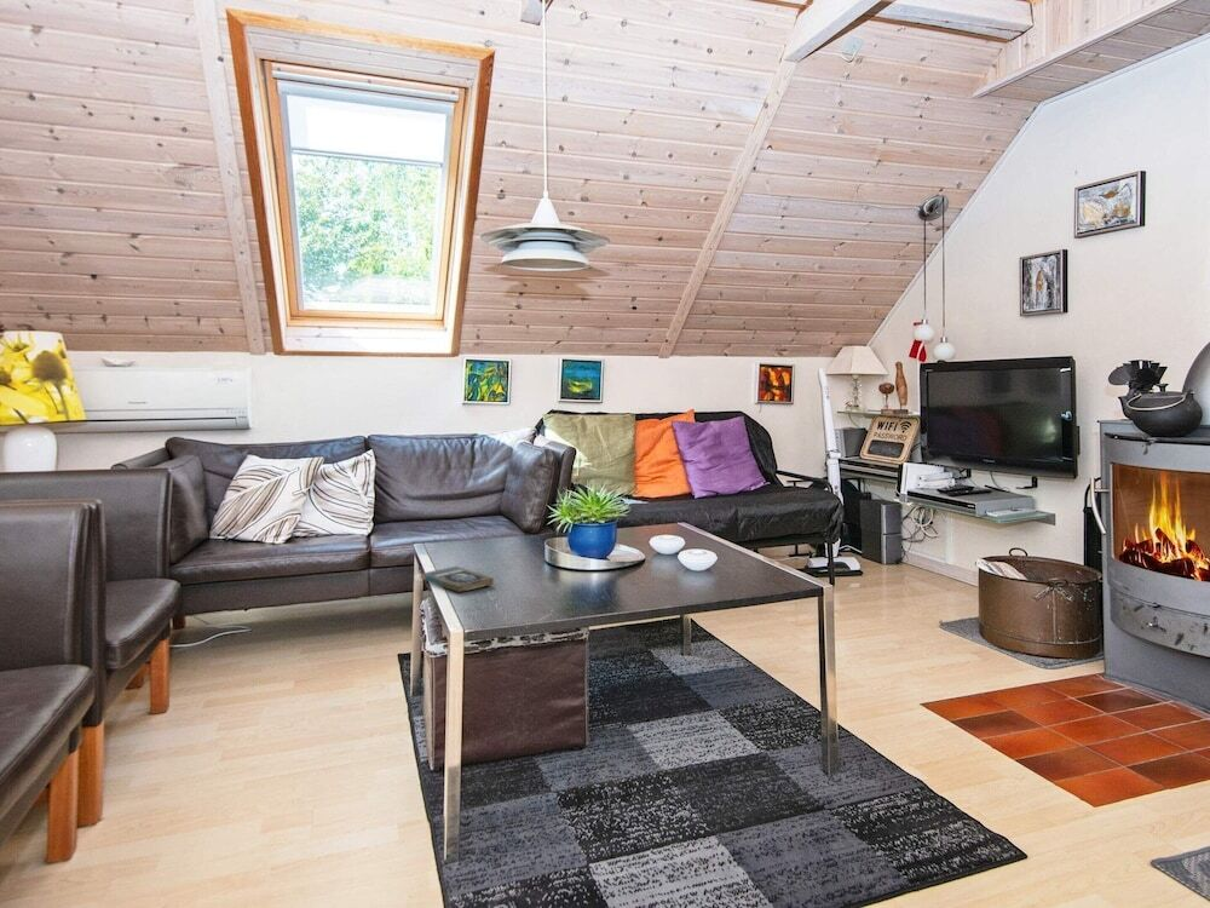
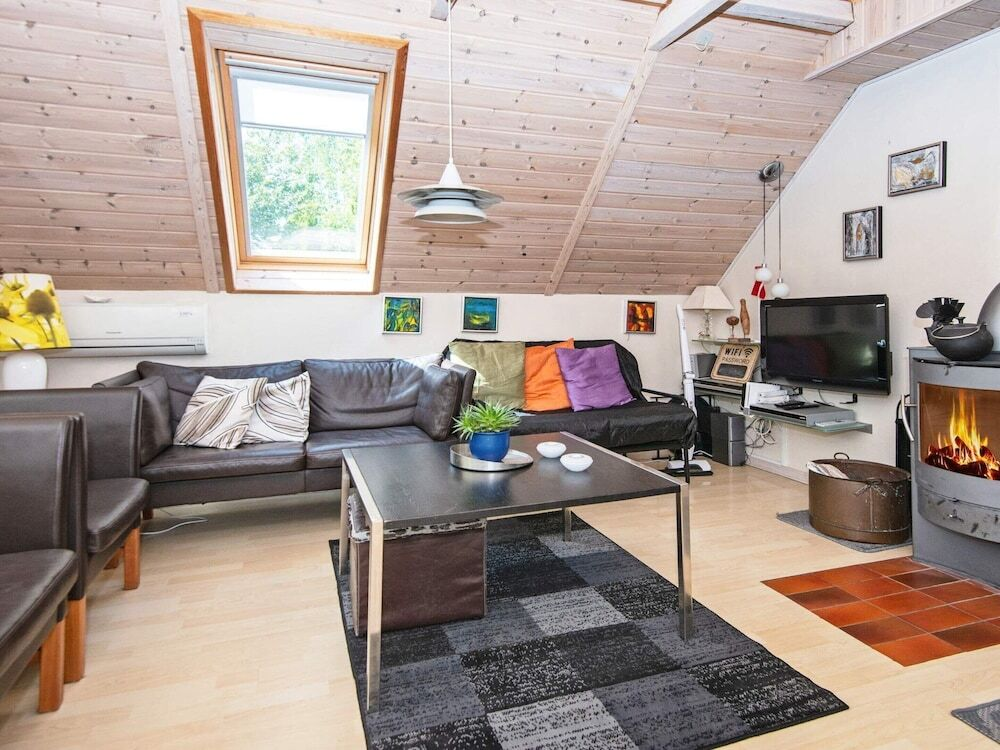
- book [420,564,495,593]
